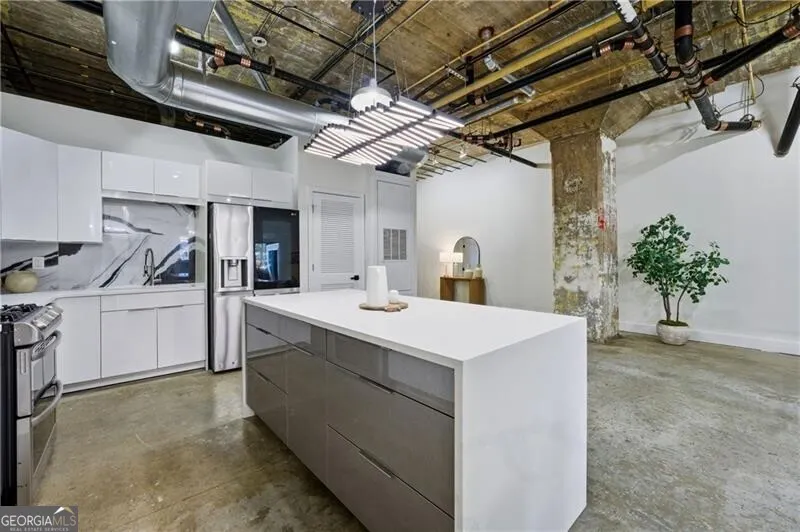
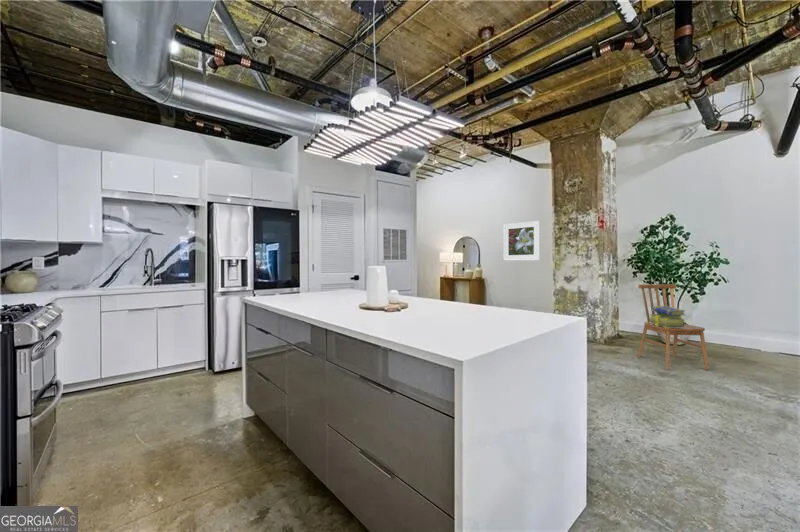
+ dining chair [637,283,709,371]
+ stack of books [649,305,687,328]
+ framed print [503,220,541,262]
